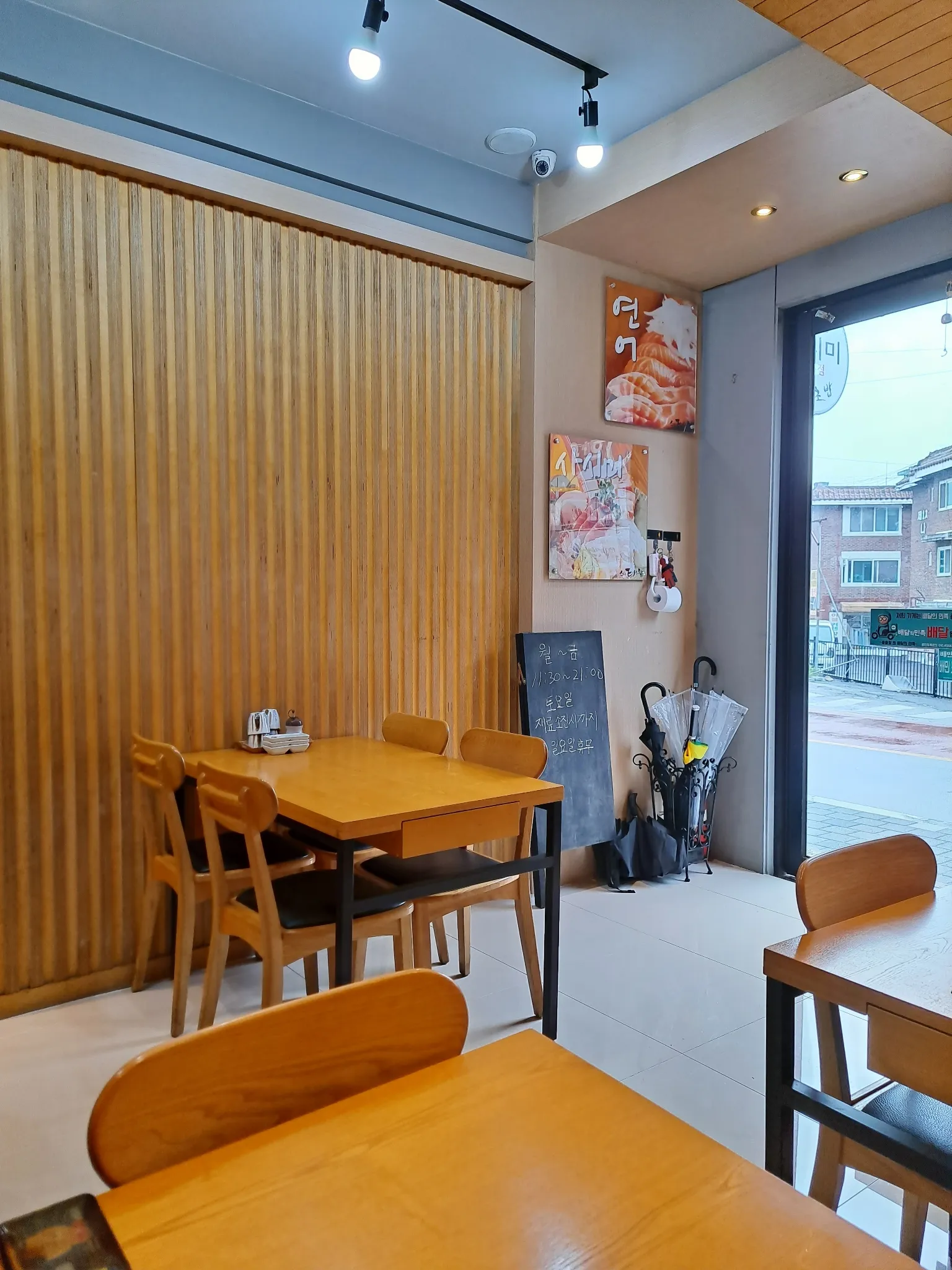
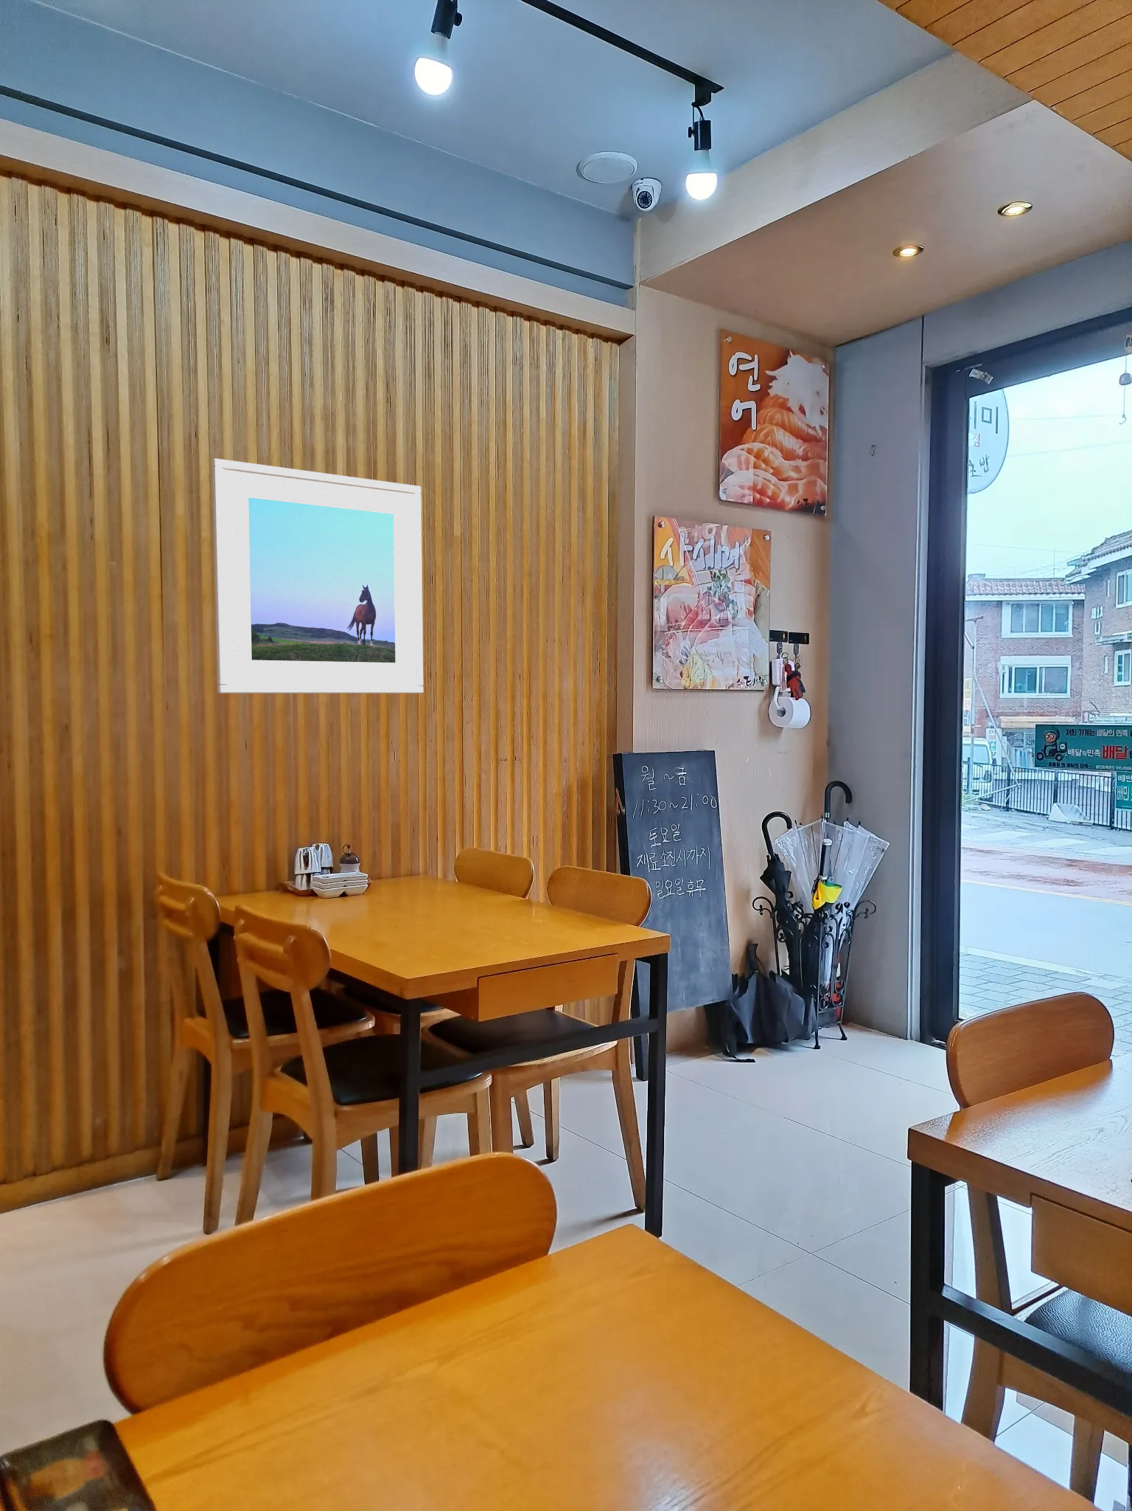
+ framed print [212,458,423,695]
